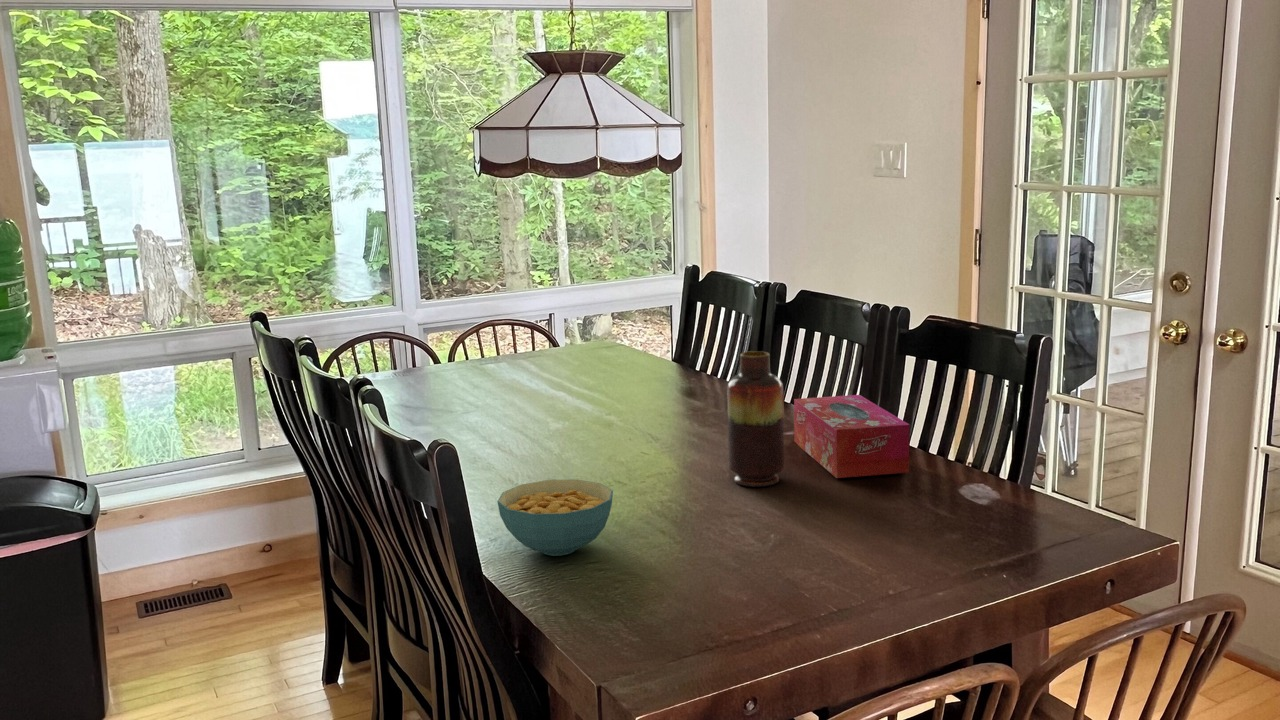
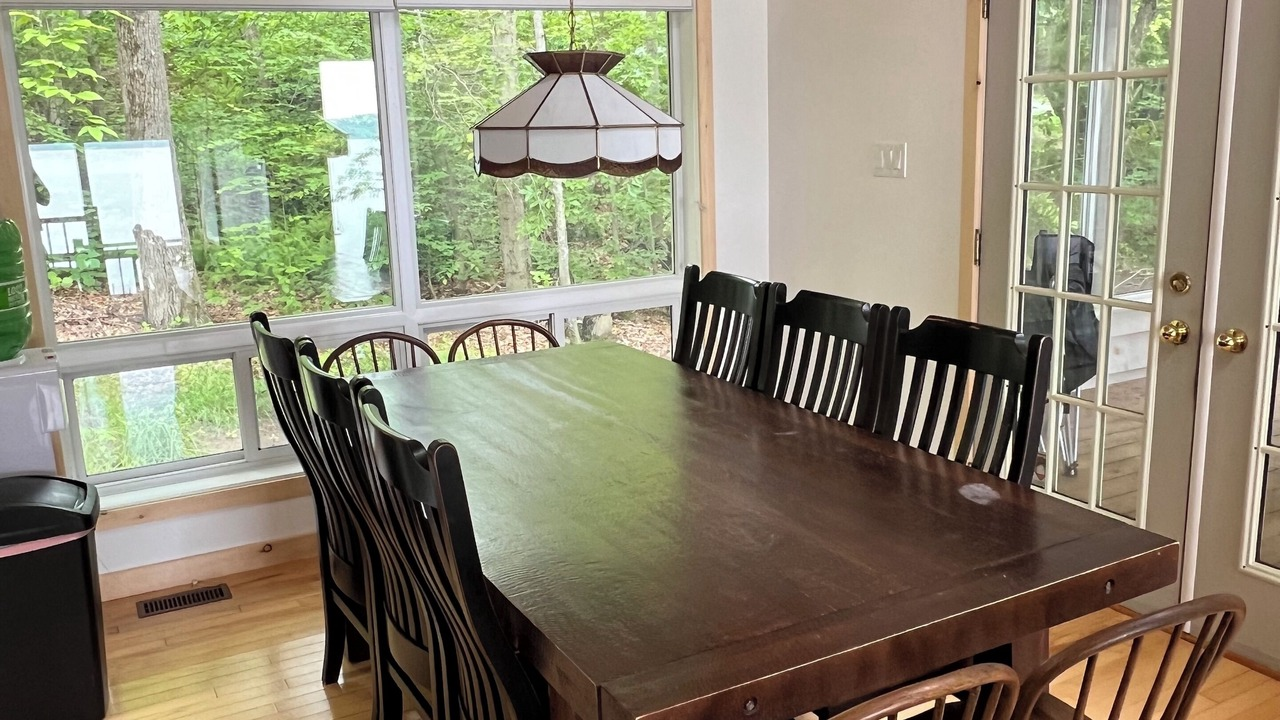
- vase [727,350,785,488]
- tissue box [793,394,911,479]
- cereal bowl [496,478,614,557]
